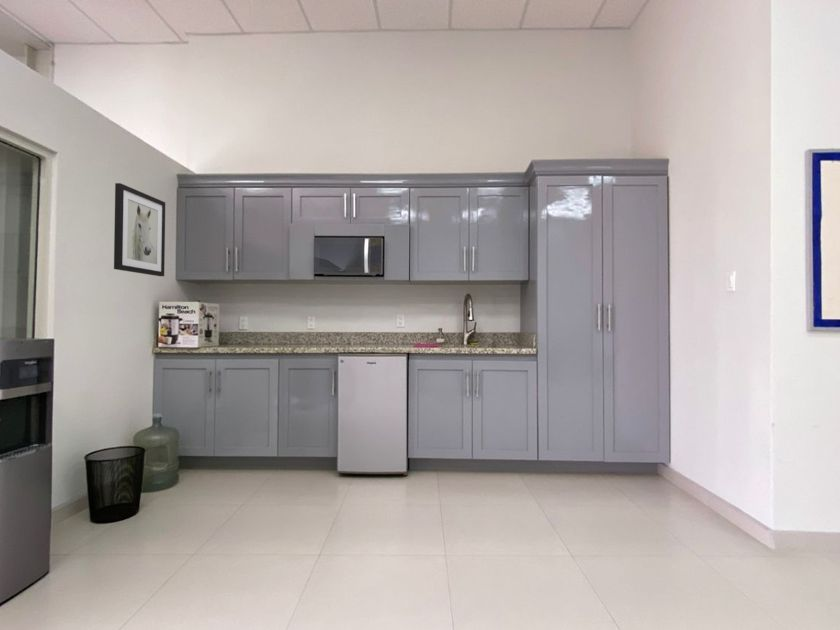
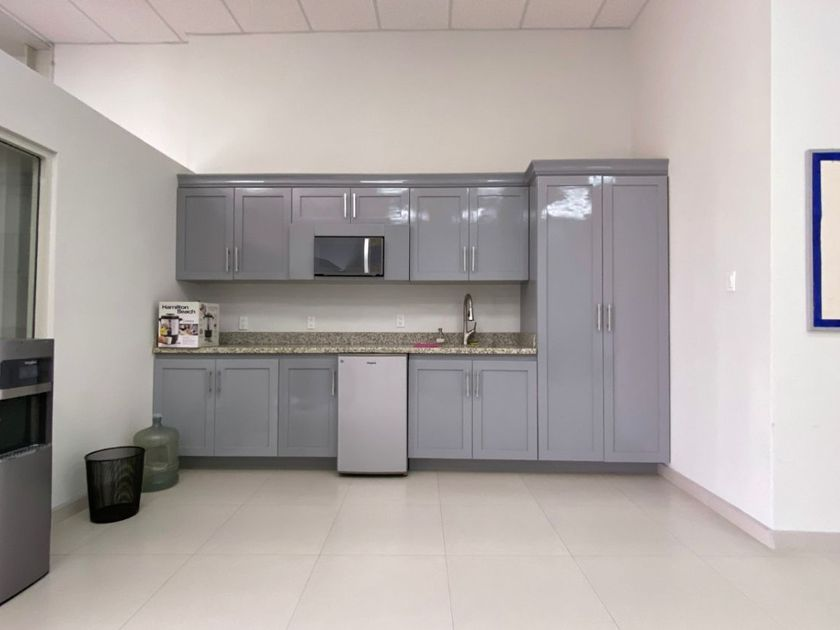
- wall art [113,182,166,277]
